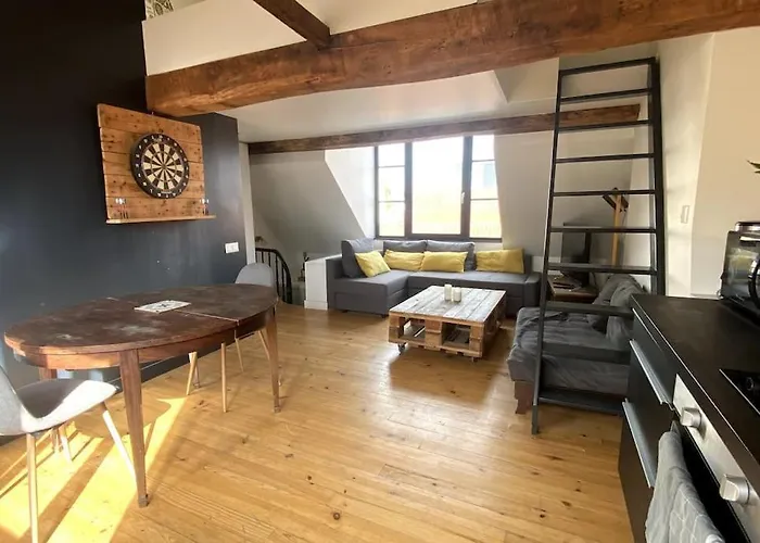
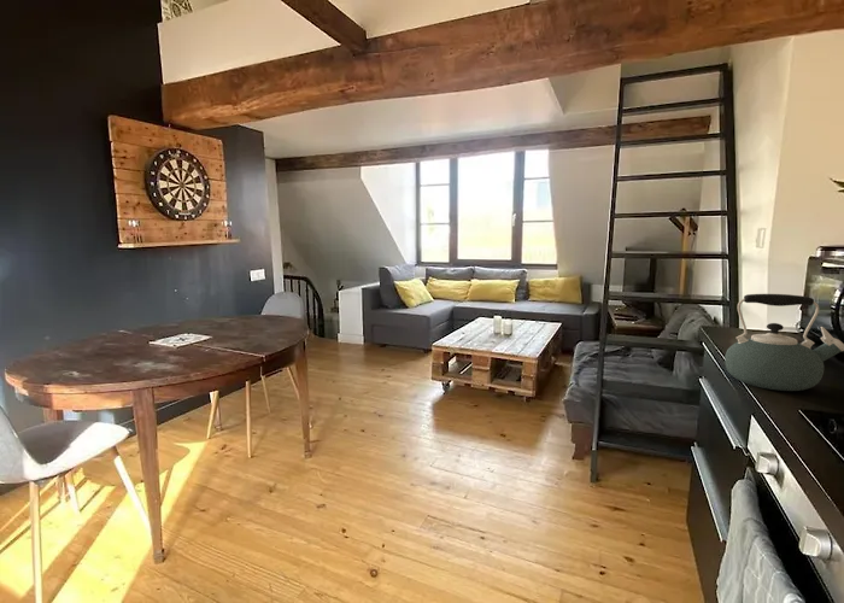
+ kettle [723,293,844,392]
